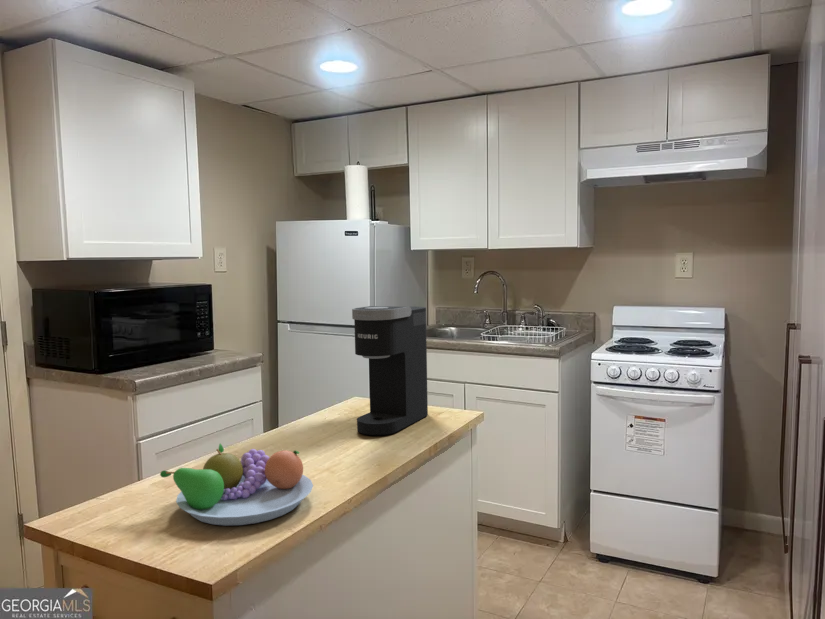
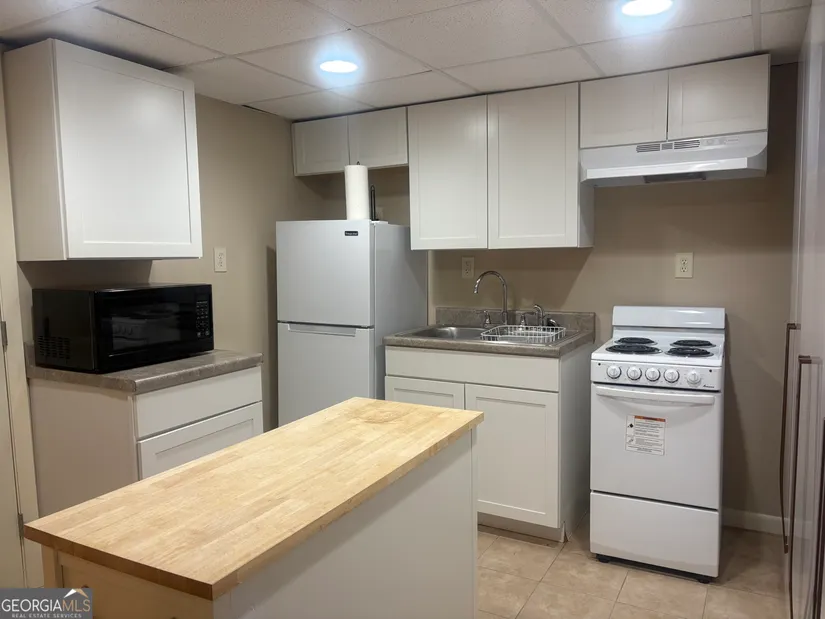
- coffee maker [351,305,429,436]
- fruit bowl [159,442,314,527]
